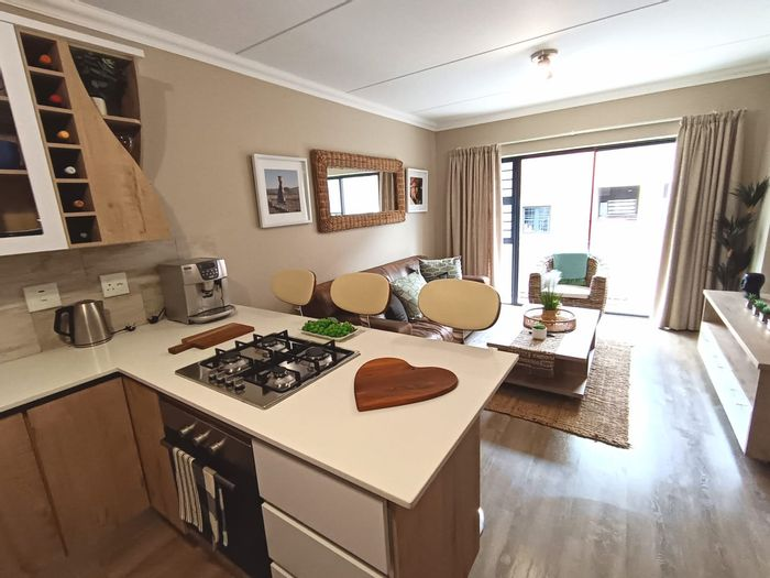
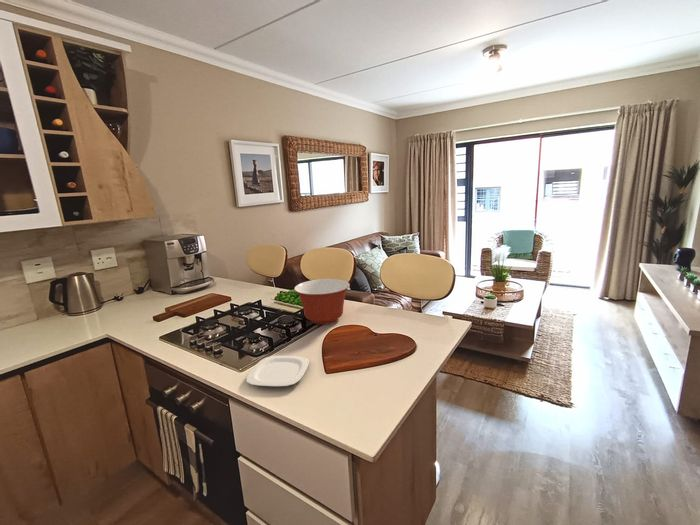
+ mixing bowl [293,278,351,325]
+ plate [245,355,310,388]
